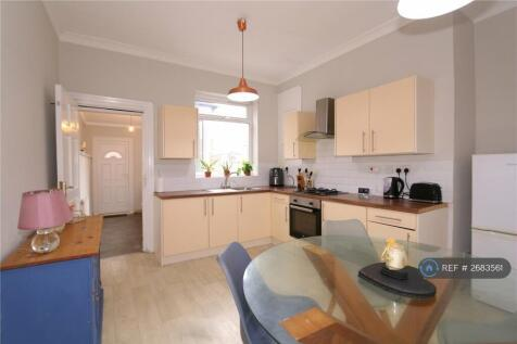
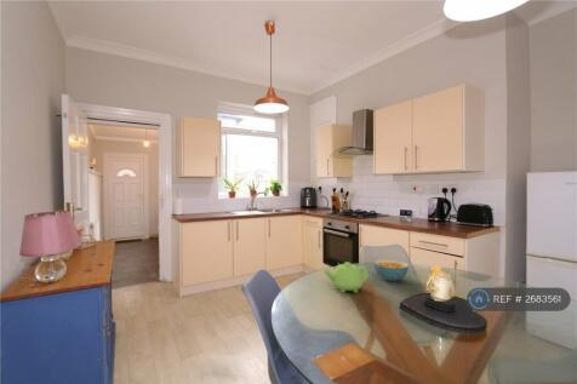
+ cereal bowl [372,258,410,282]
+ teapot [322,260,370,294]
